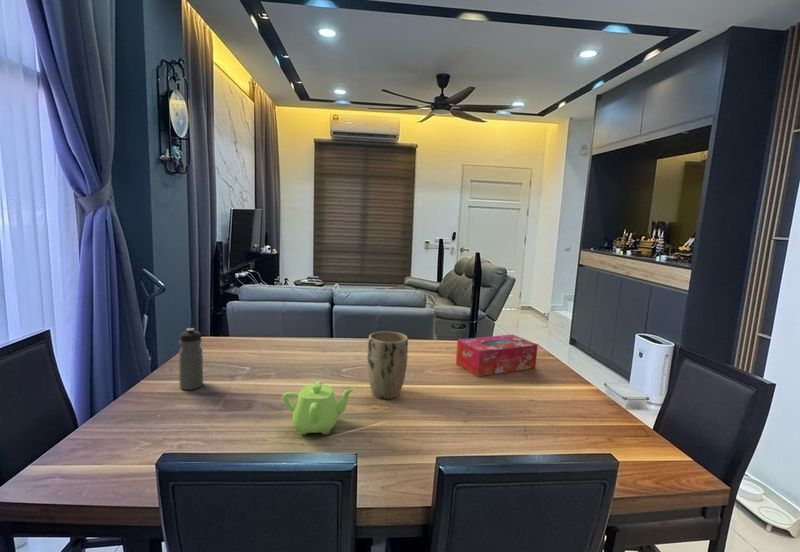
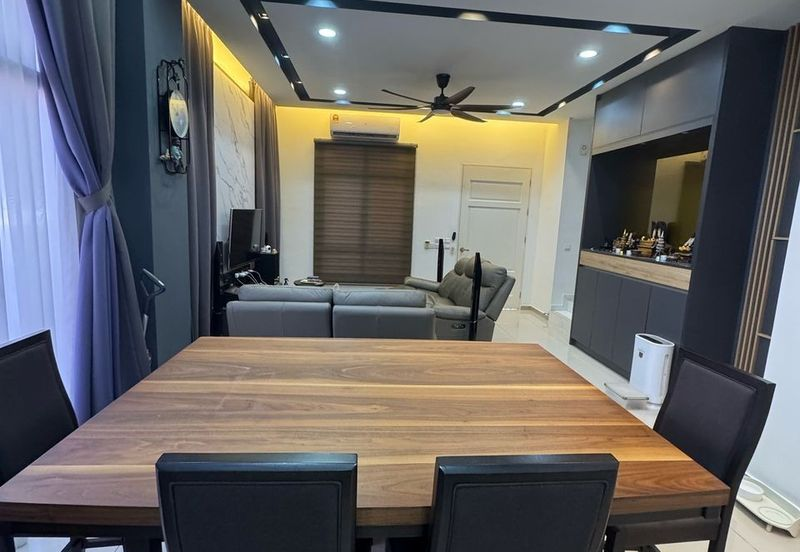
- plant pot [366,331,409,400]
- teapot [282,380,356,436]
- tissue box [455,333,539,377]
- water bottle [178,327,204,391]
